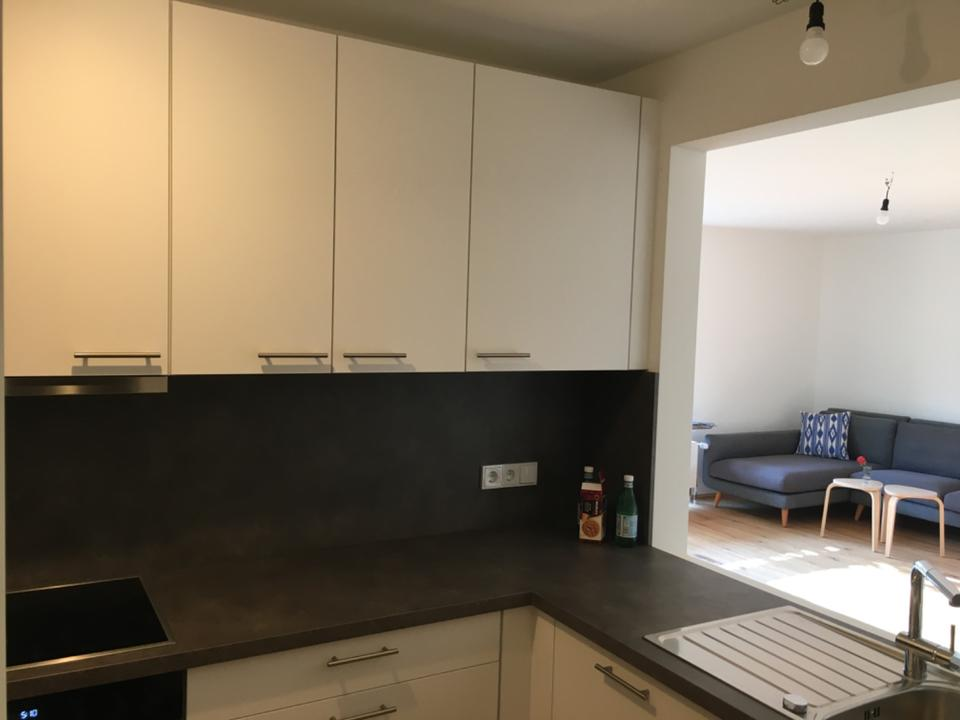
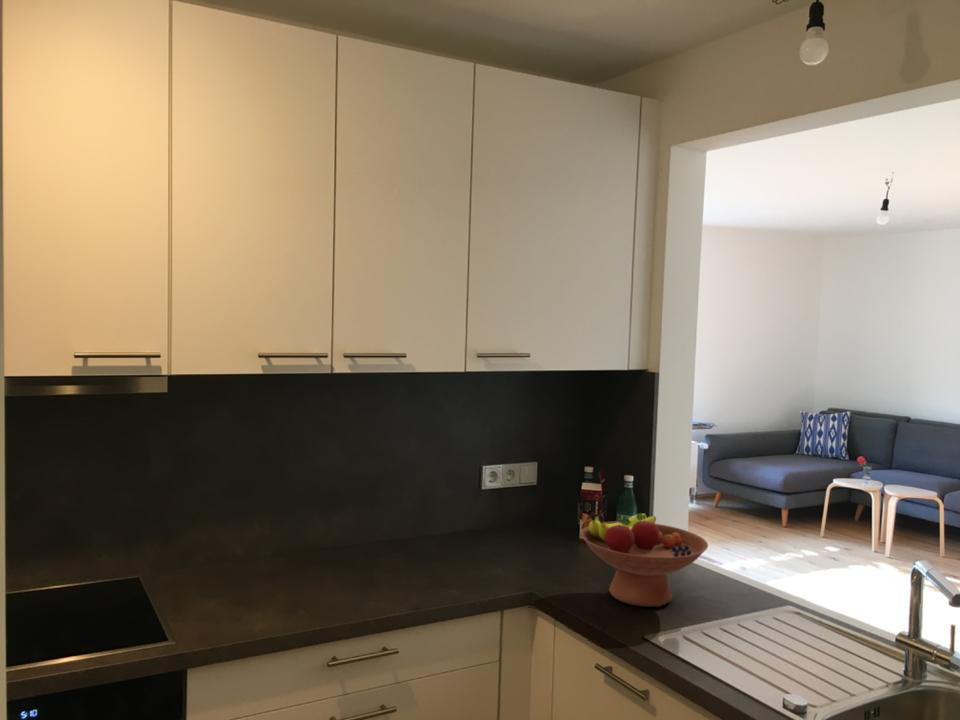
+ fruit bowl [580,512,709,608]
